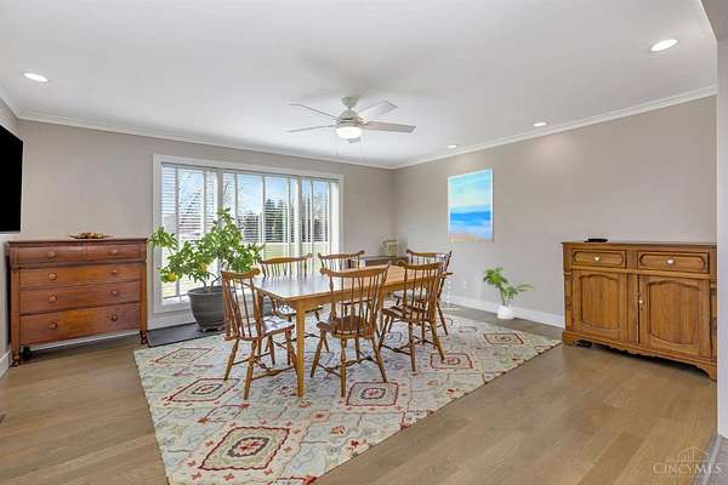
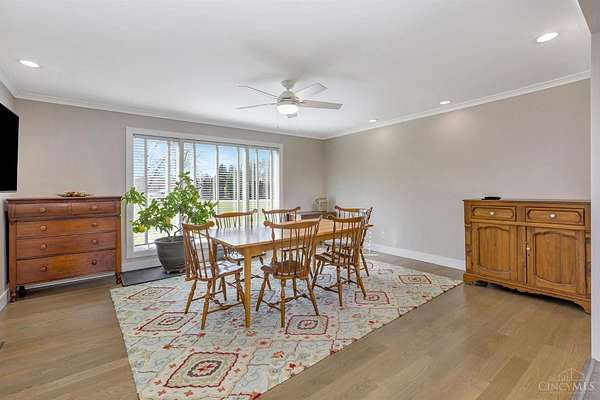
- house plant [480,267,536,320]
- wall art [447,167,495,244]
